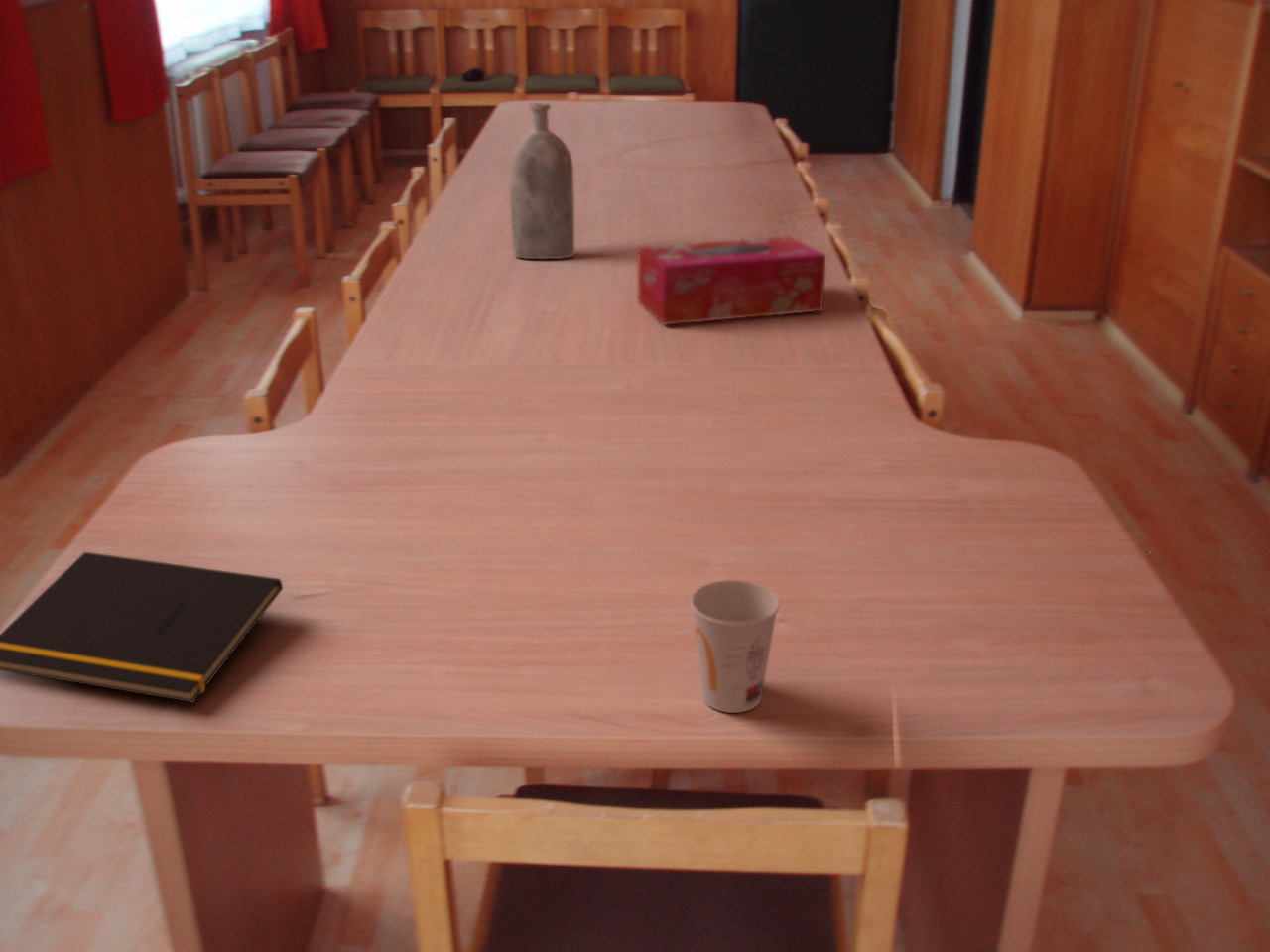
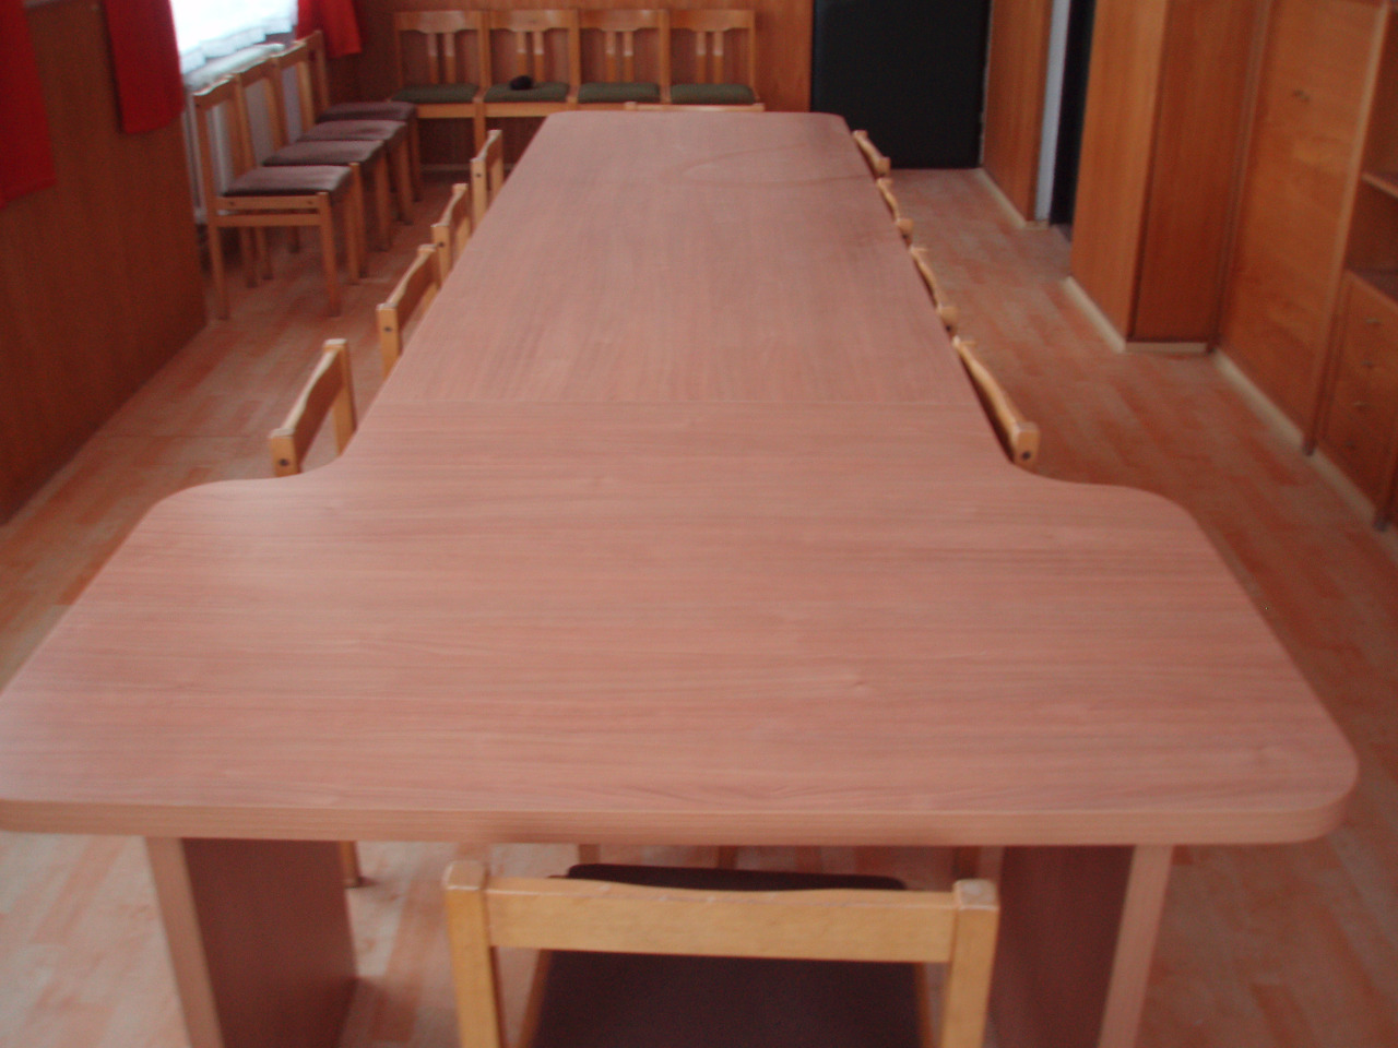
- cup [690,579,781,714]
- tissue box [637,235,826,326]
- bottle [509,102,575,260]
- notepad [0,551,284,704]
